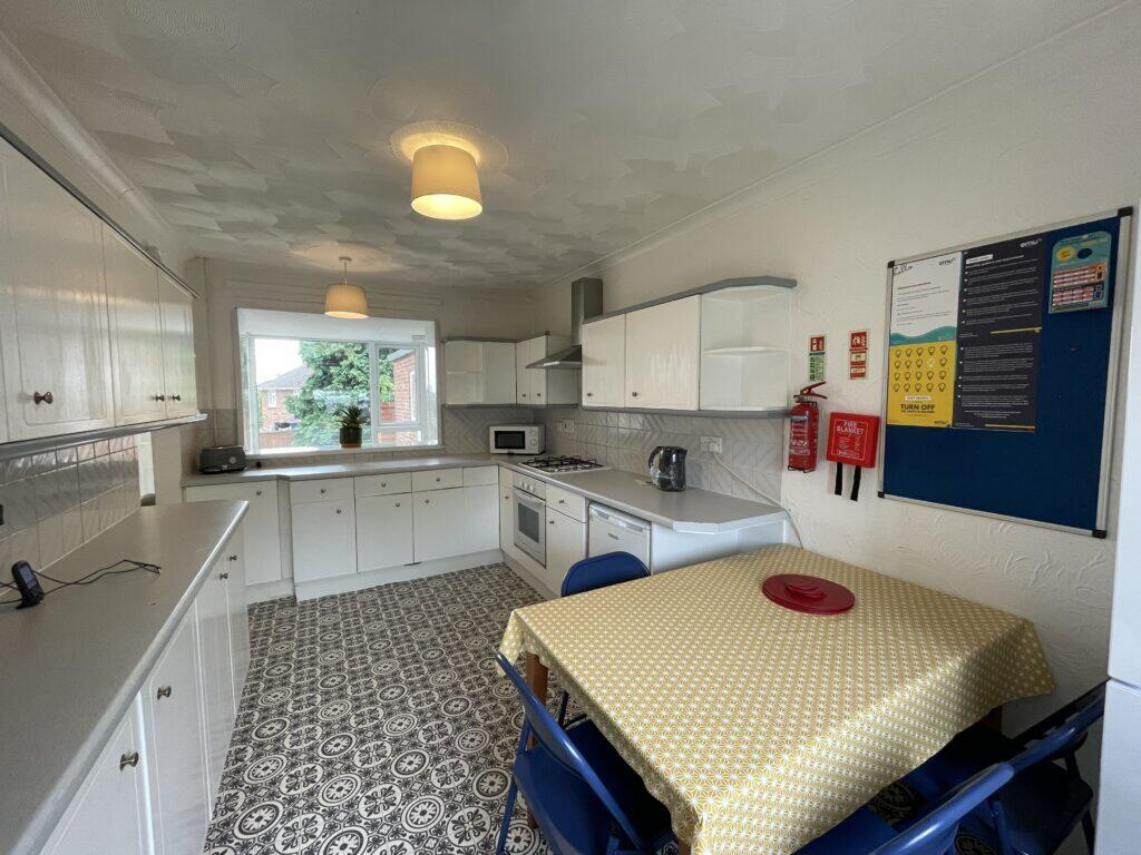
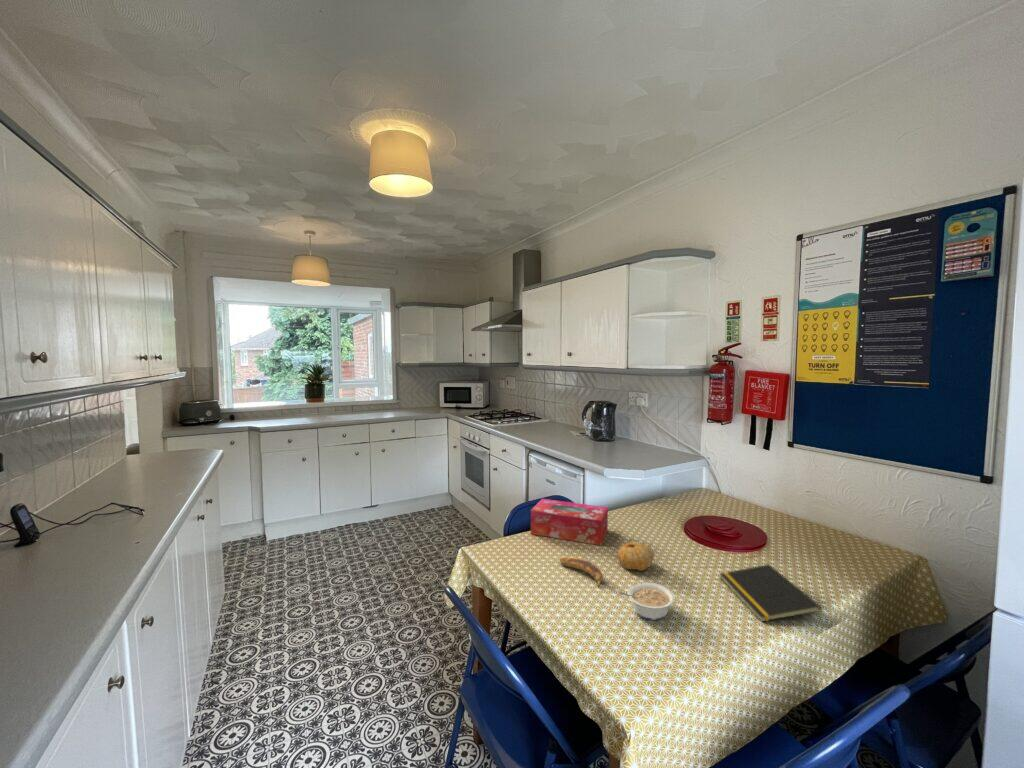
+ banana [558,556,604,588]
+ fruit [617,541,655,572]
+ notepad [719,563,823,623]
+ legume [618,582,676,621]
+ tissue box [530,498,609,546]
